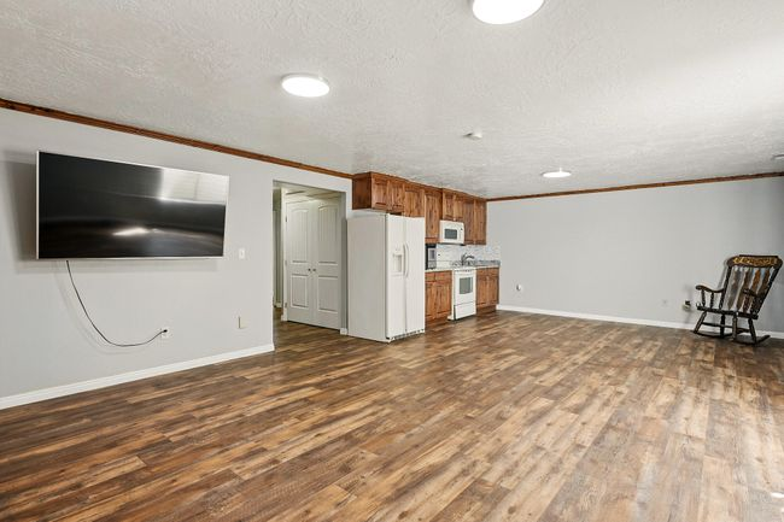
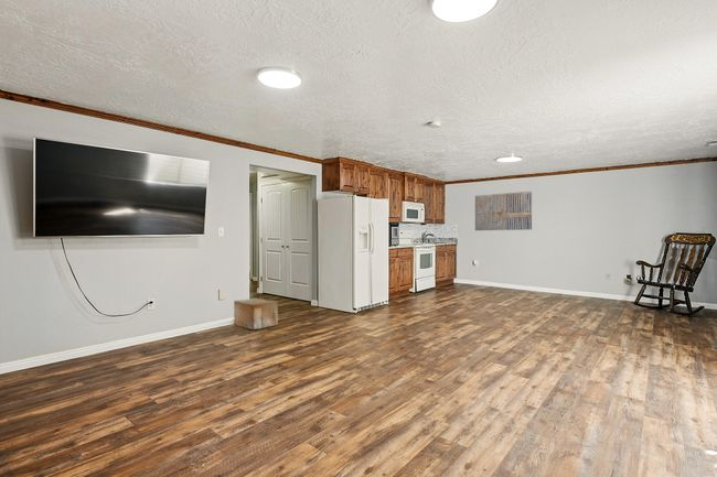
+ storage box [233,297,279,332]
+ wall art [474,191,533,231]
